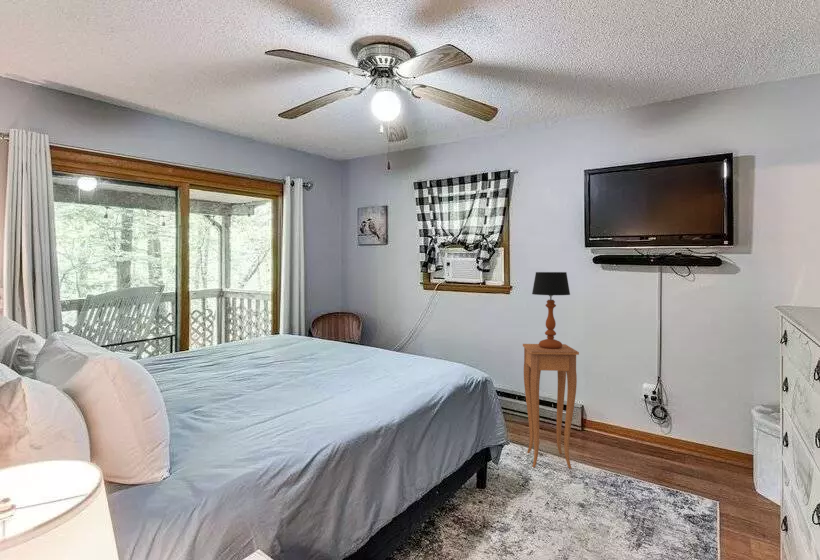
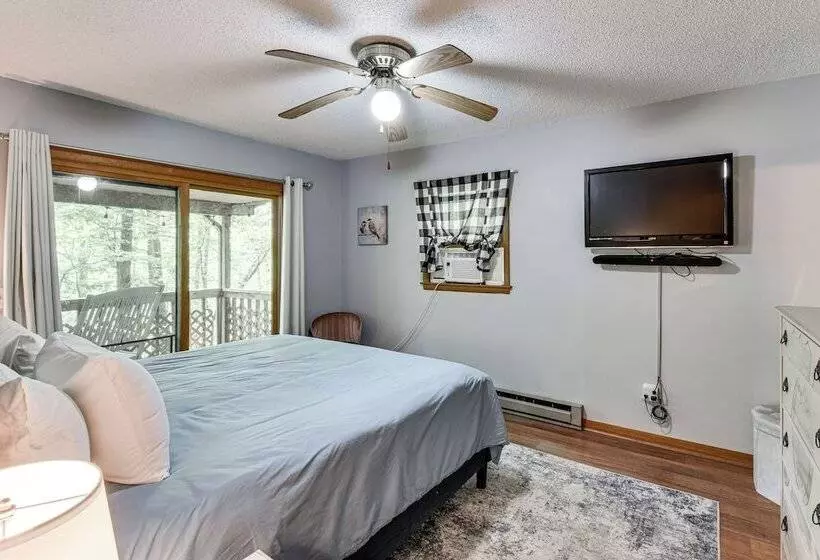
- side table [522,343,580,470]
- table lamp [531,271,571,349]
